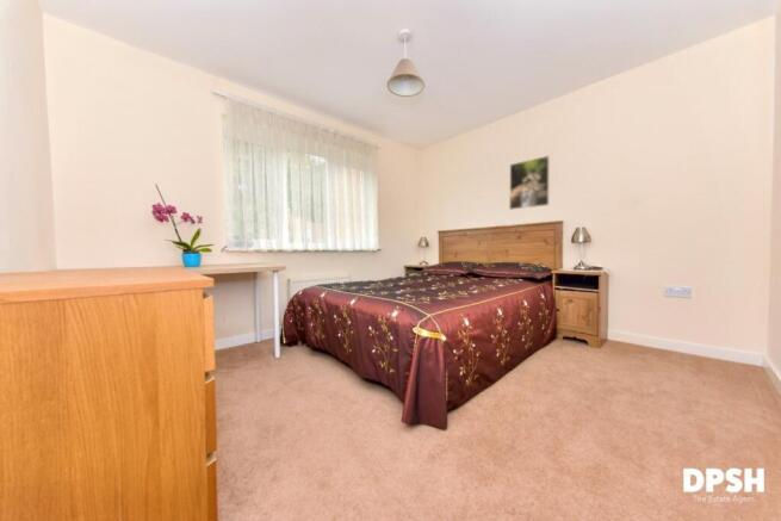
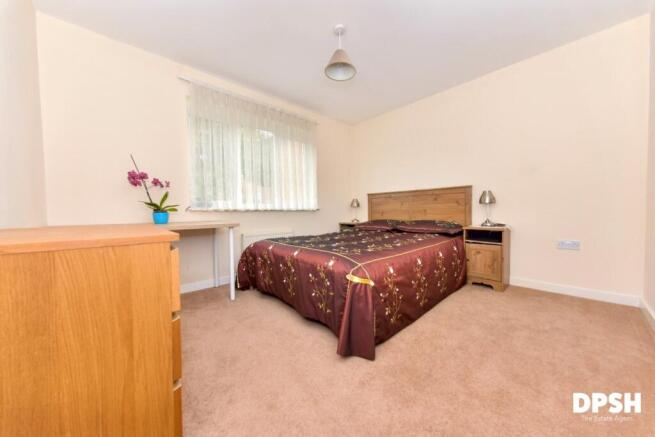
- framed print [508,155,551,211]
